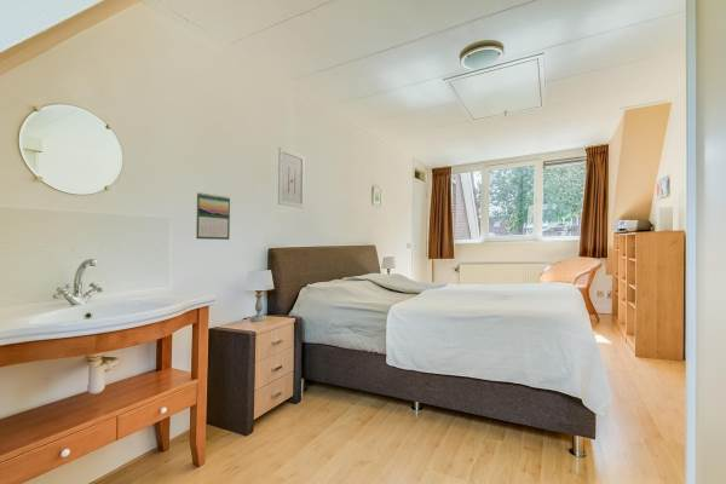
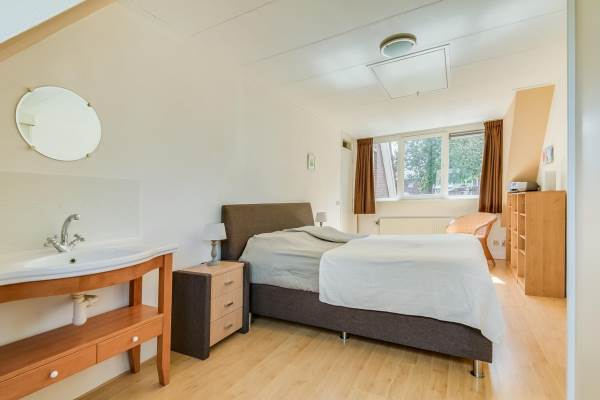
- calendar [195,191,231,241]
- wall art [277,145,306,209]
